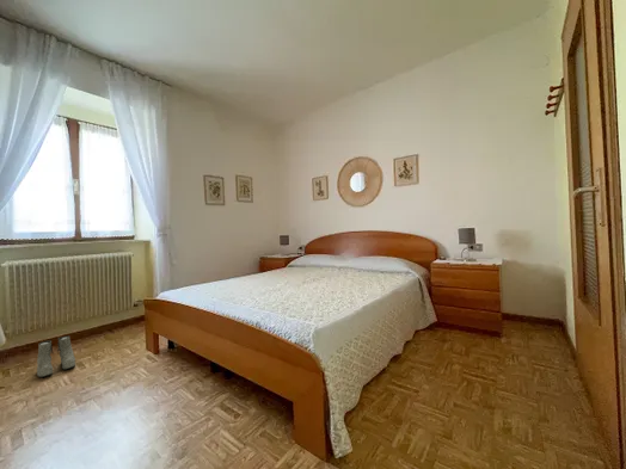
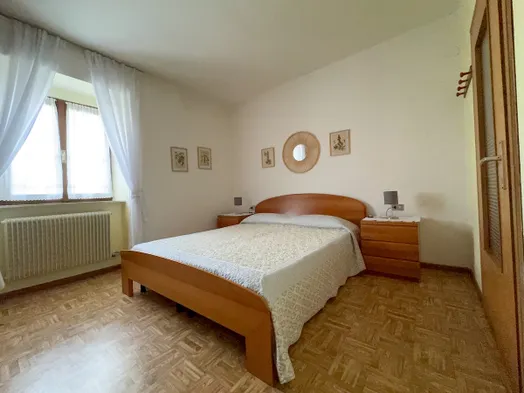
- boots [36,334,76,378]
